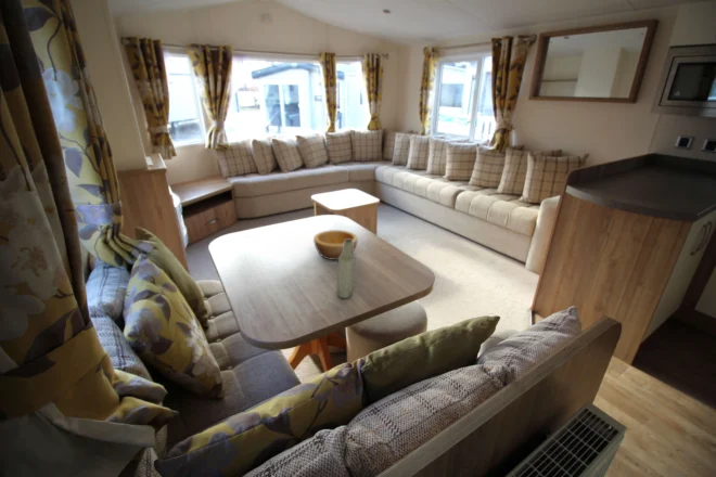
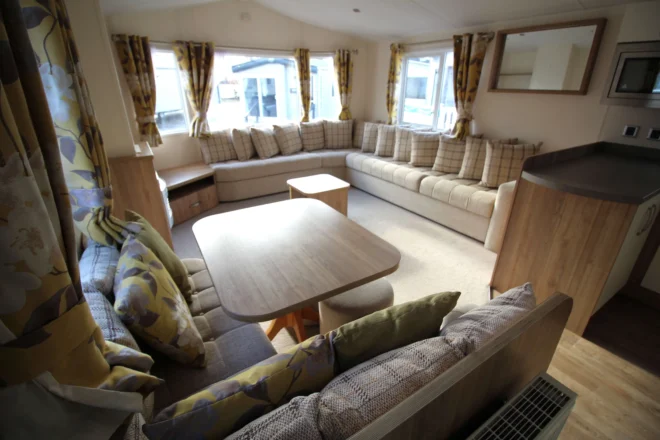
- bottle [335,240,357,299]
- bowl [312,229,359,261]
